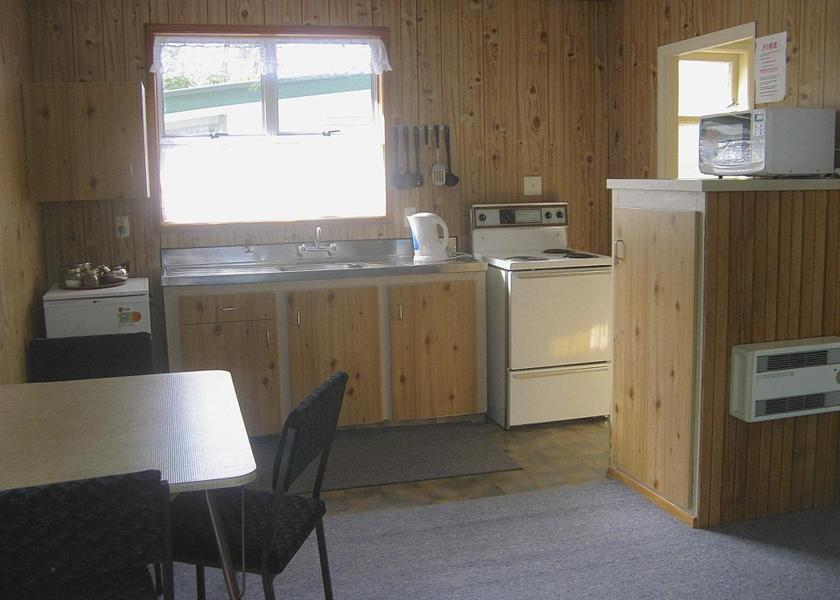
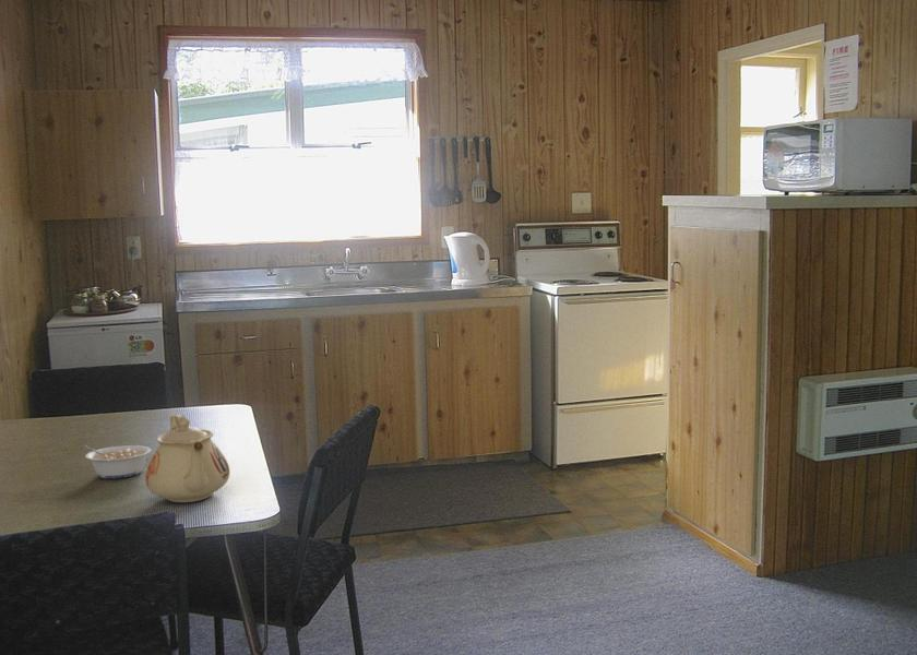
+ teapot [145,414,230,503]
+ legume [80,444,153,479]
